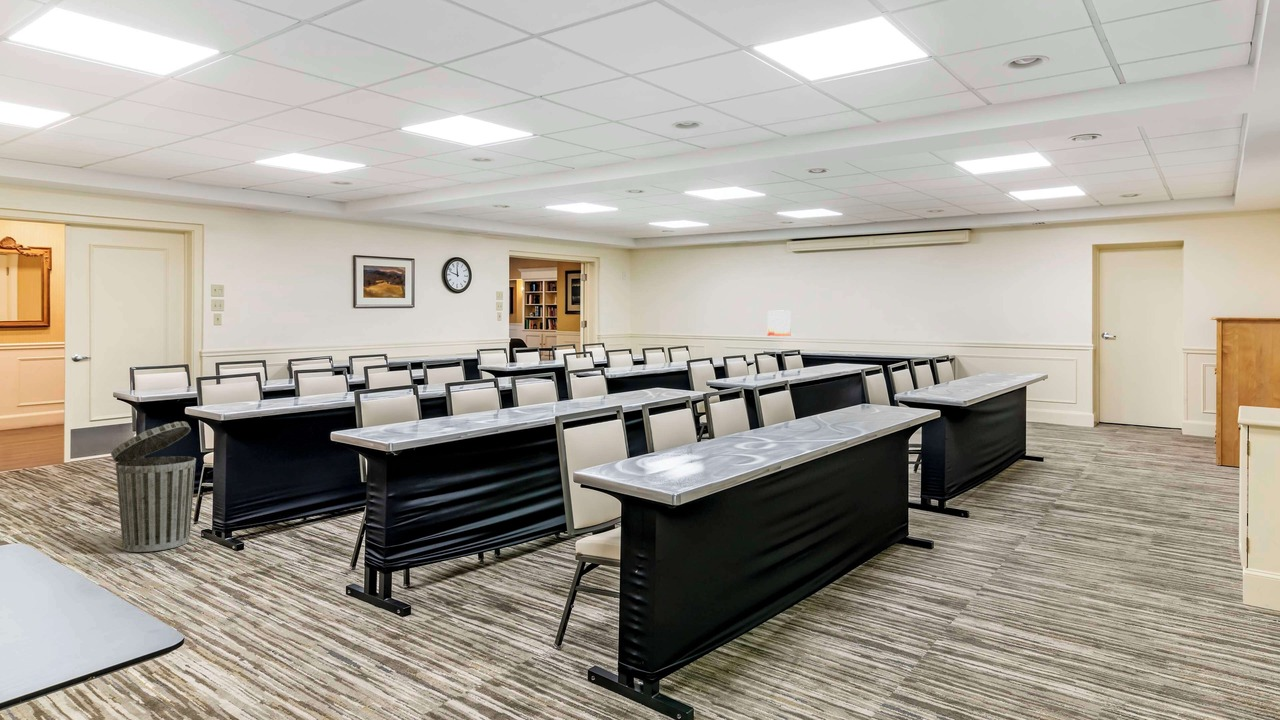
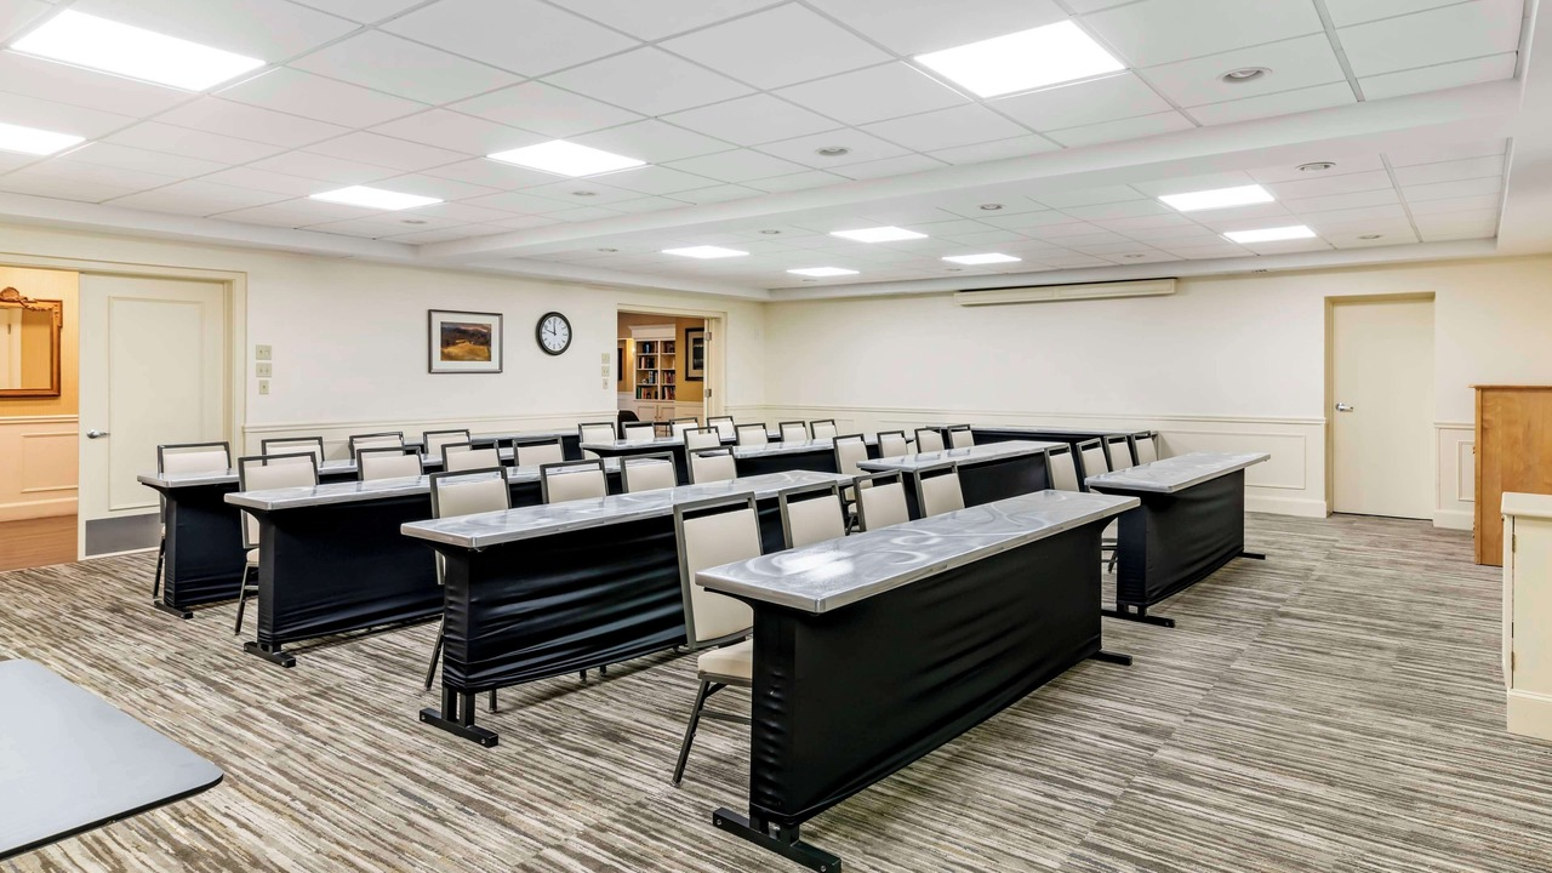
- trash can [110,420,197,553]
- wall art [766,309,792,337]
